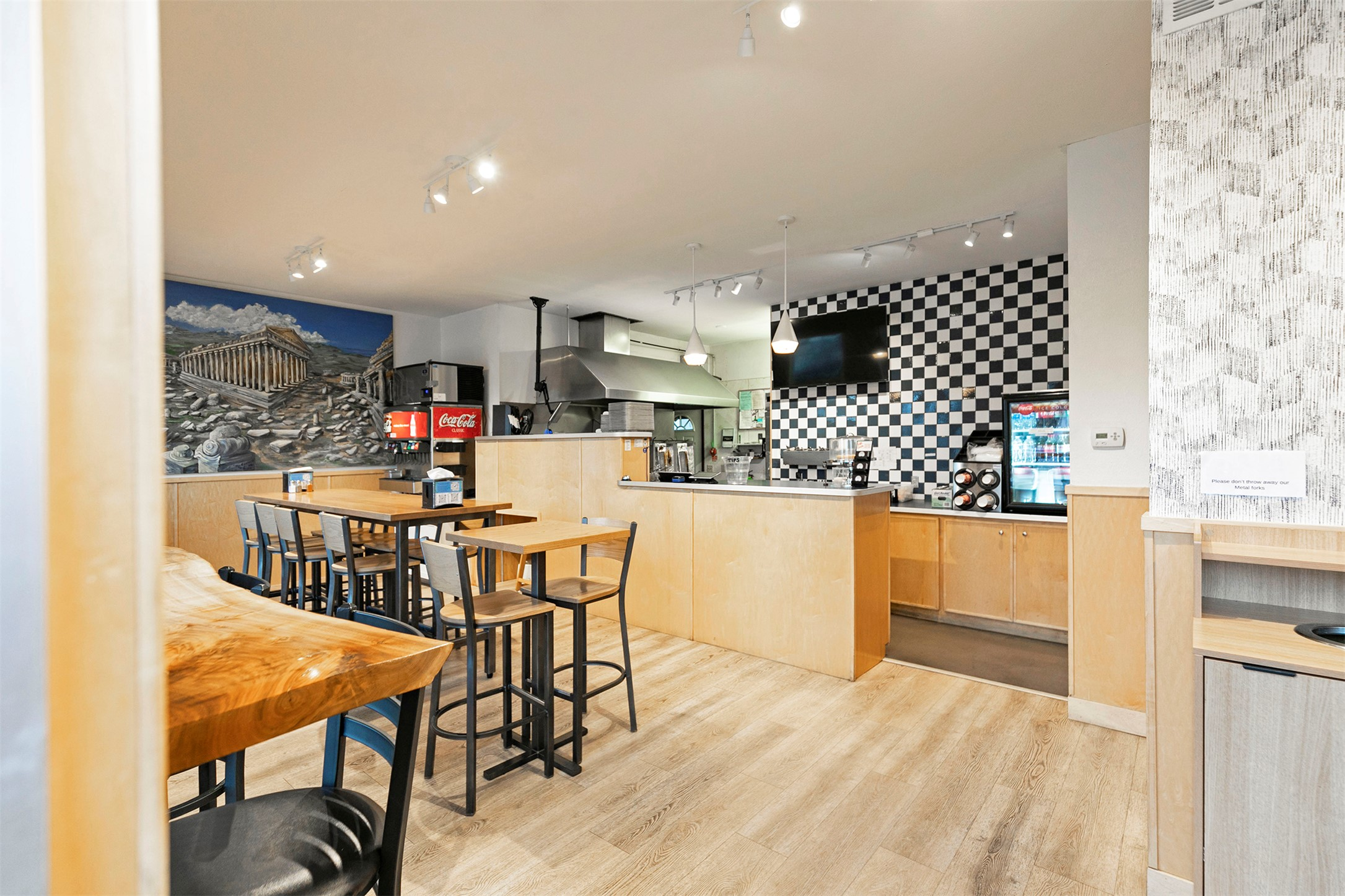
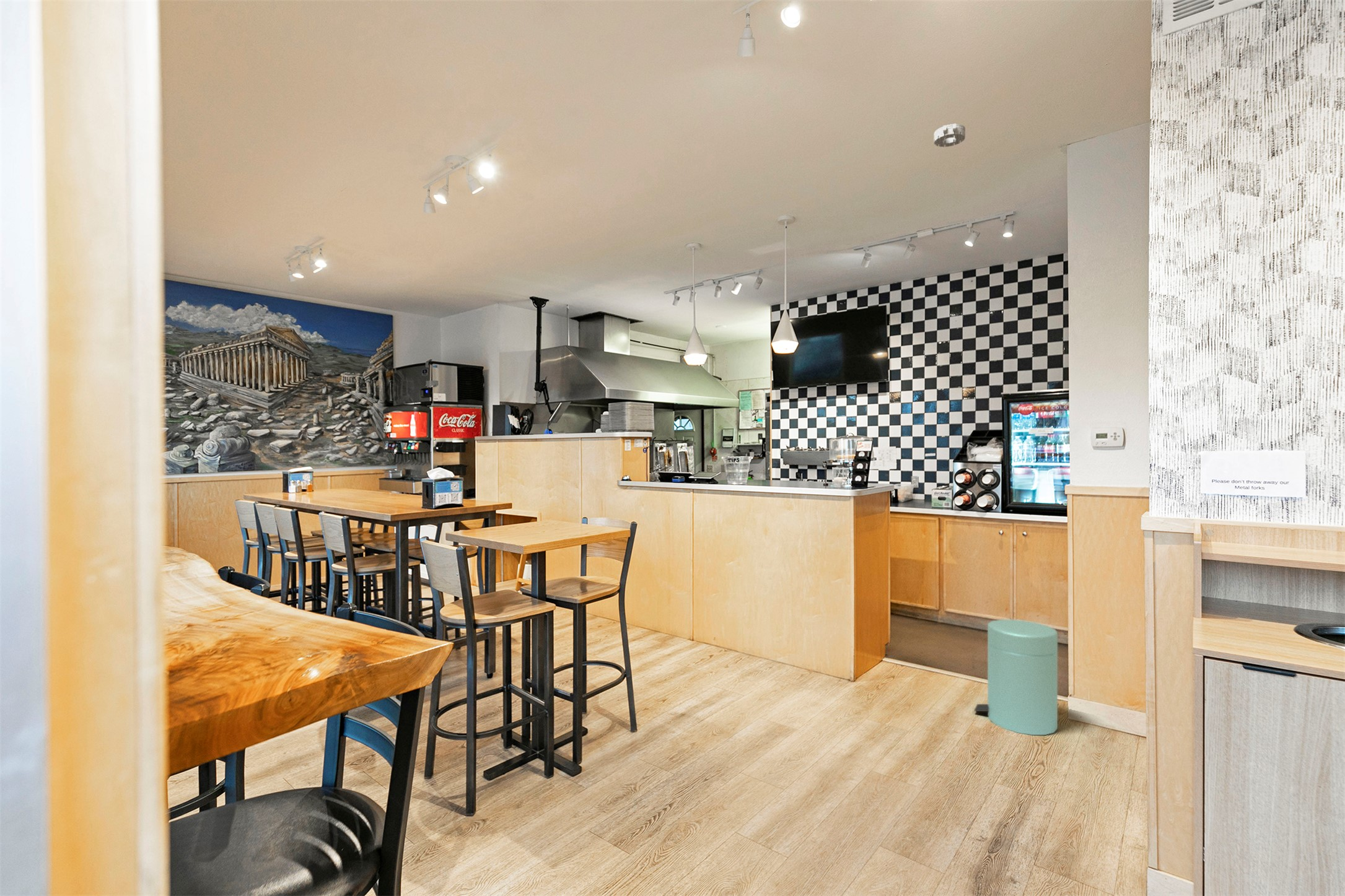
+ smoke detector [934,123,966,147]
+ trash can [973,619,1058,736]
